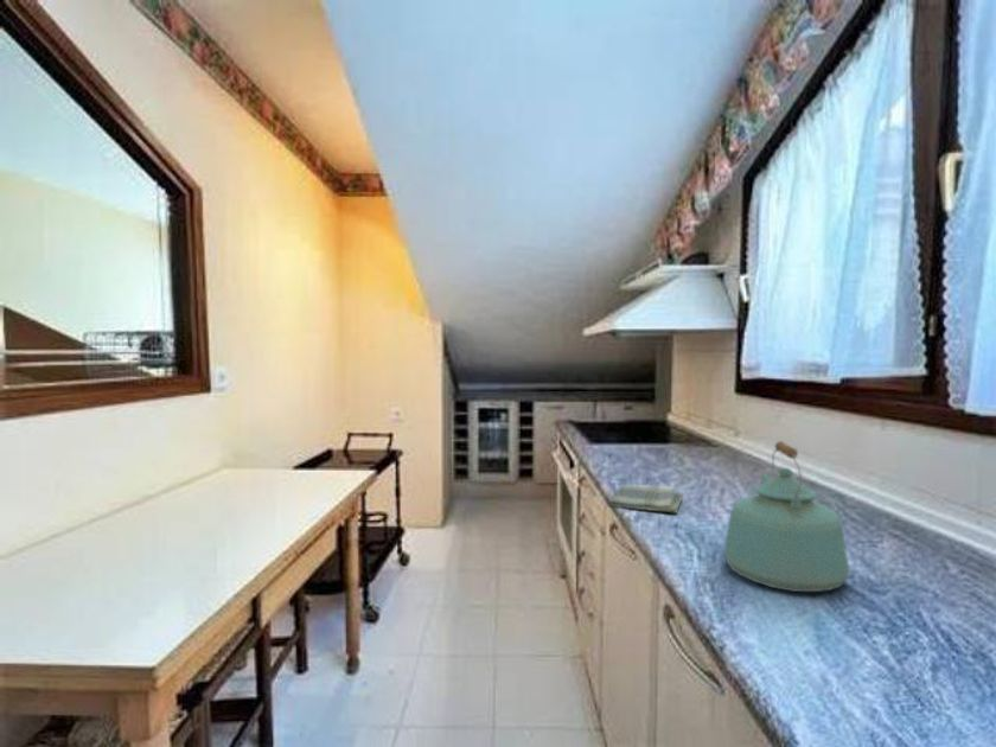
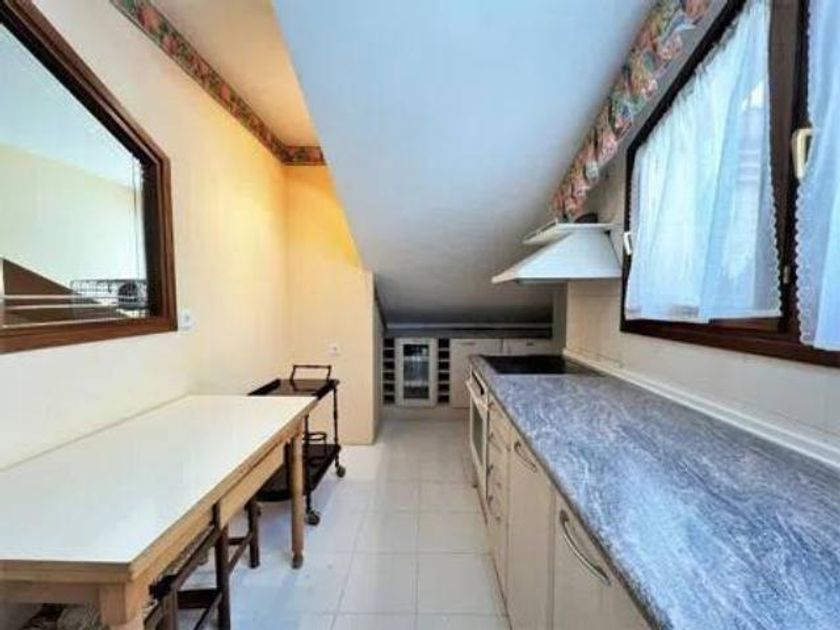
- dish towel [608,484,685,515]
- kettle [722,440,850,593]
